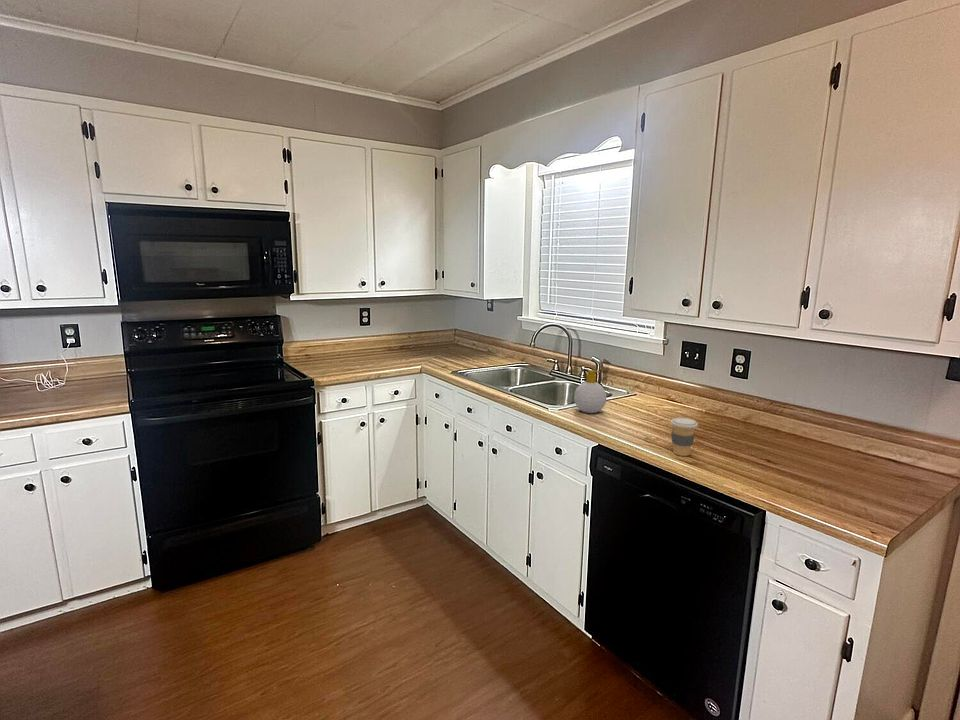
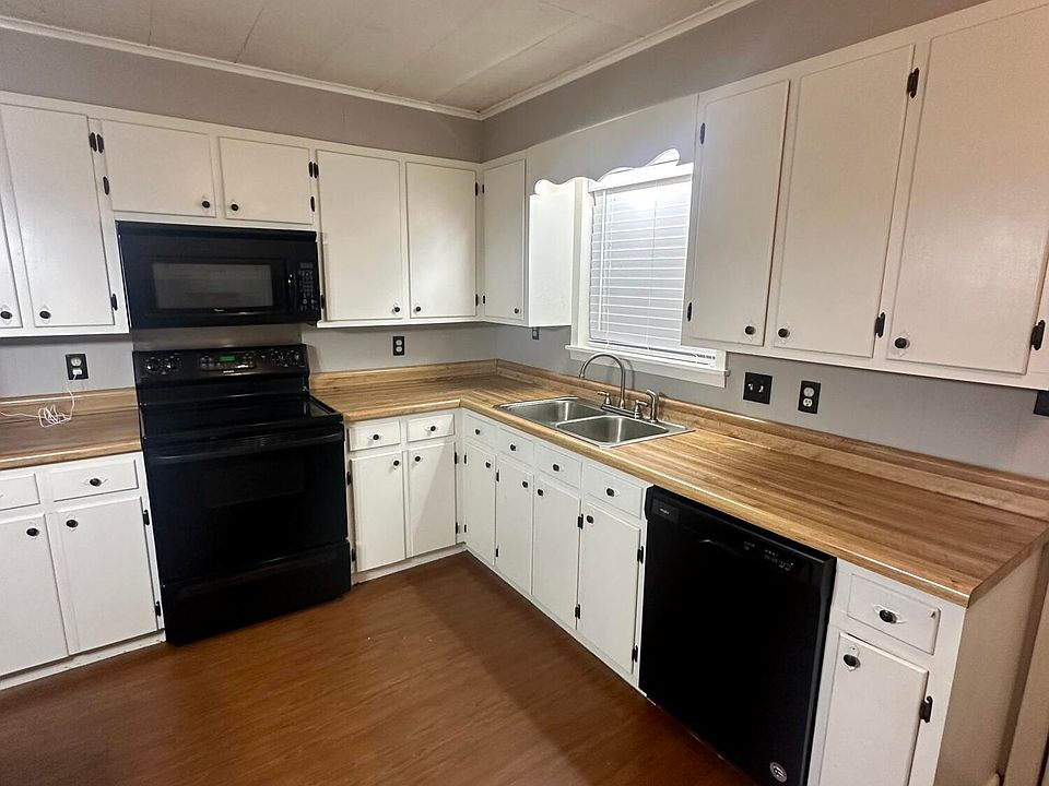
- coffee cup [670,417,699,457]
- soap bottle [573,369,607,414]
